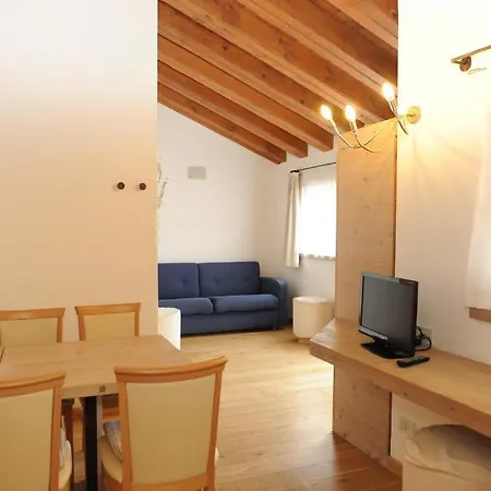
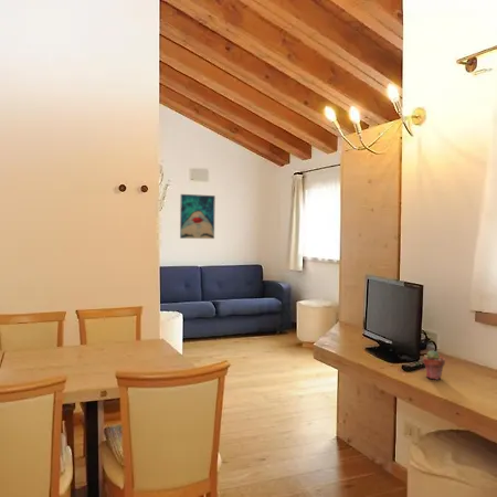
+ wall art [179,193,216,240]
+ potted succulent [422,349,446,381]
